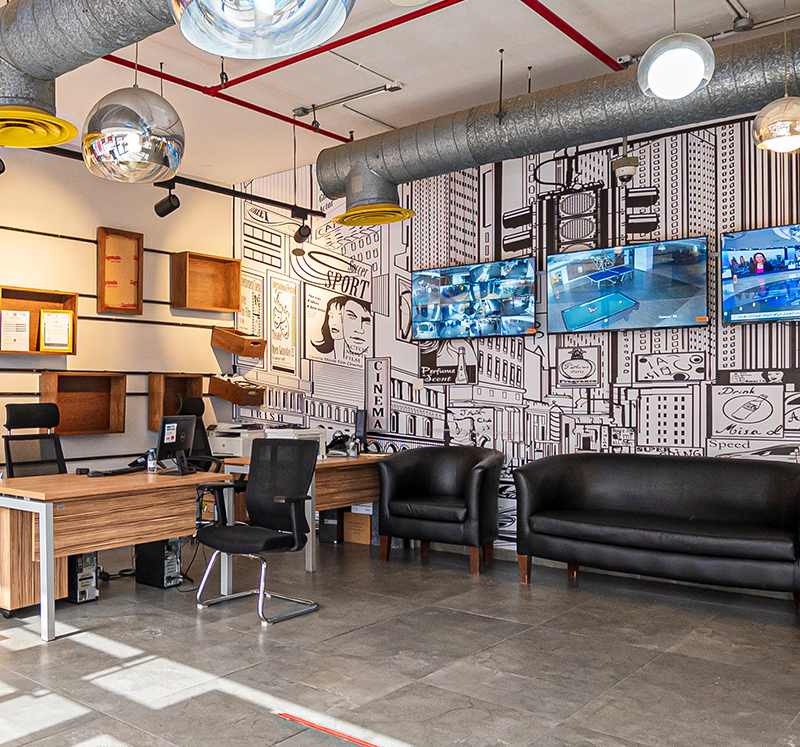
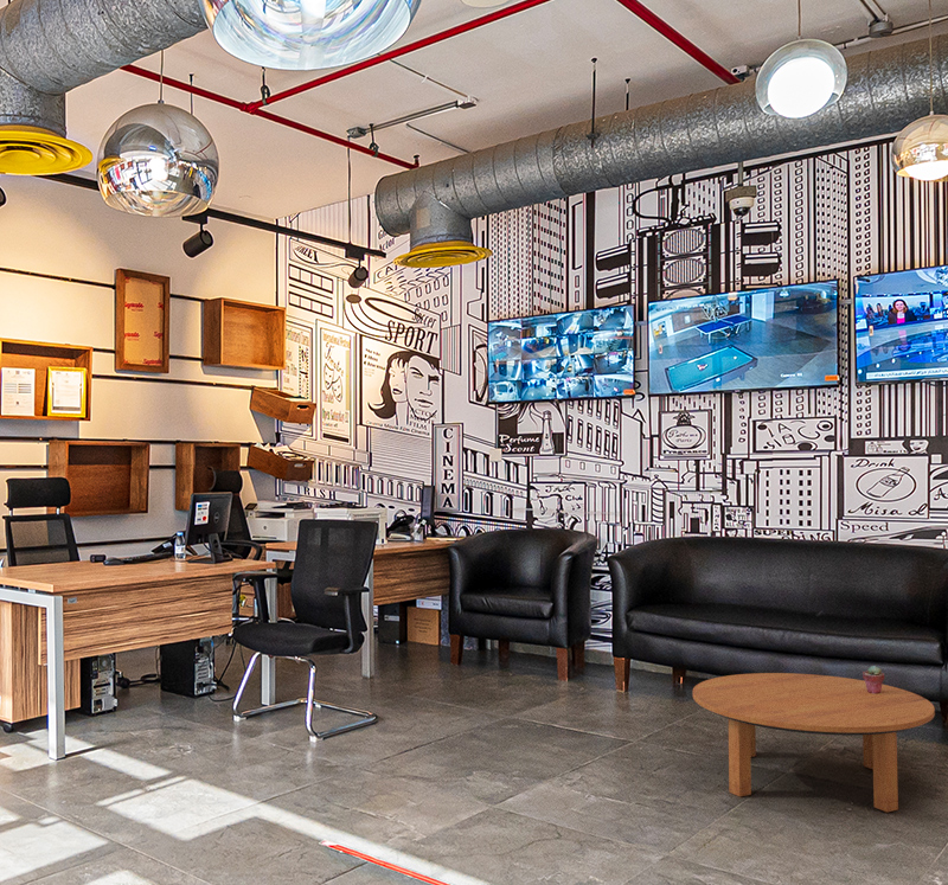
+ potted succulent [861,665,885,693]
+ coffee table [692,672,936,814]
